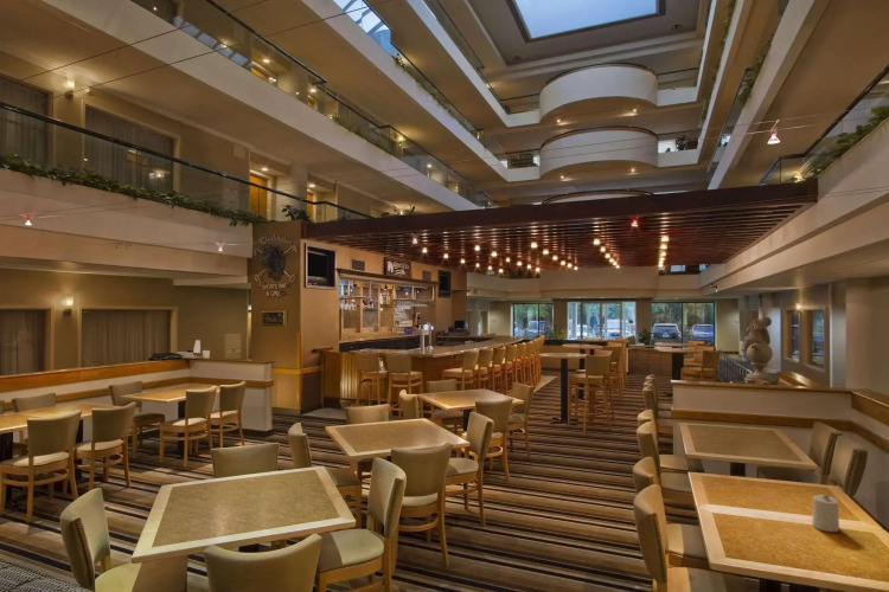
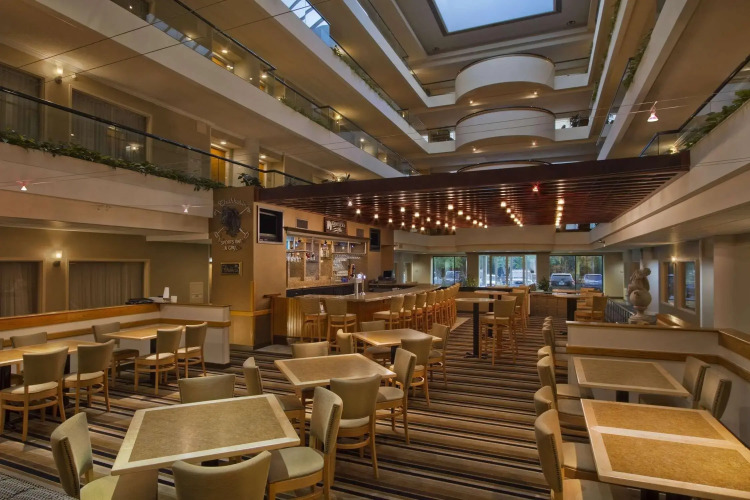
- candle [811,493,840,533]
